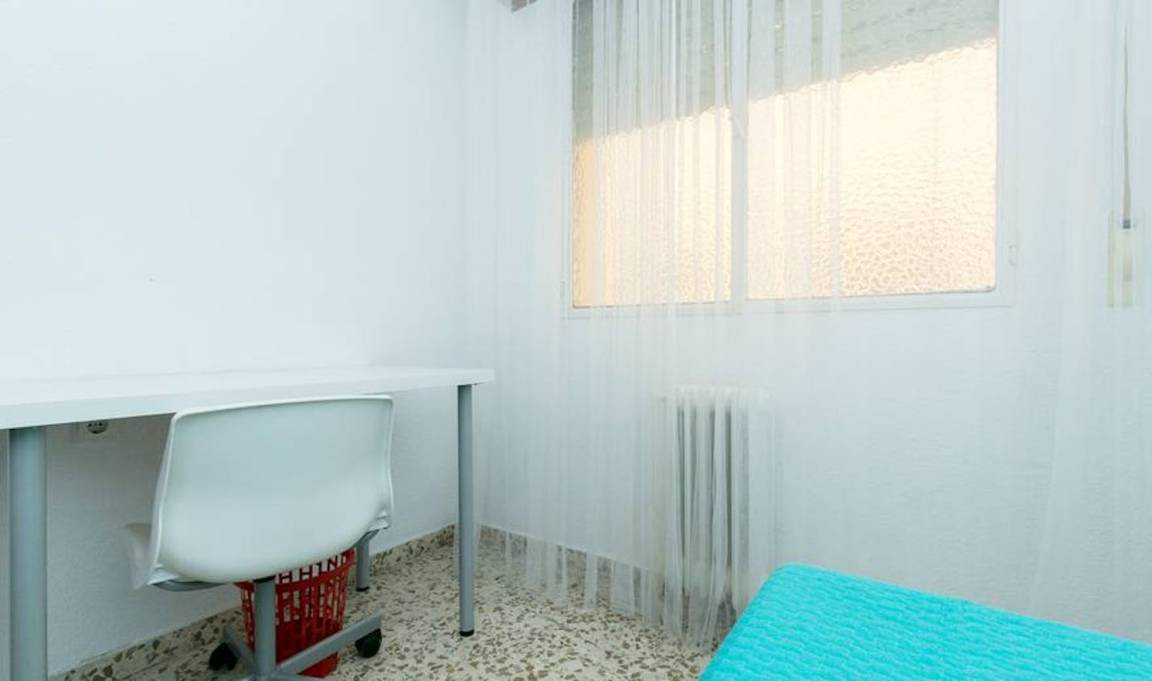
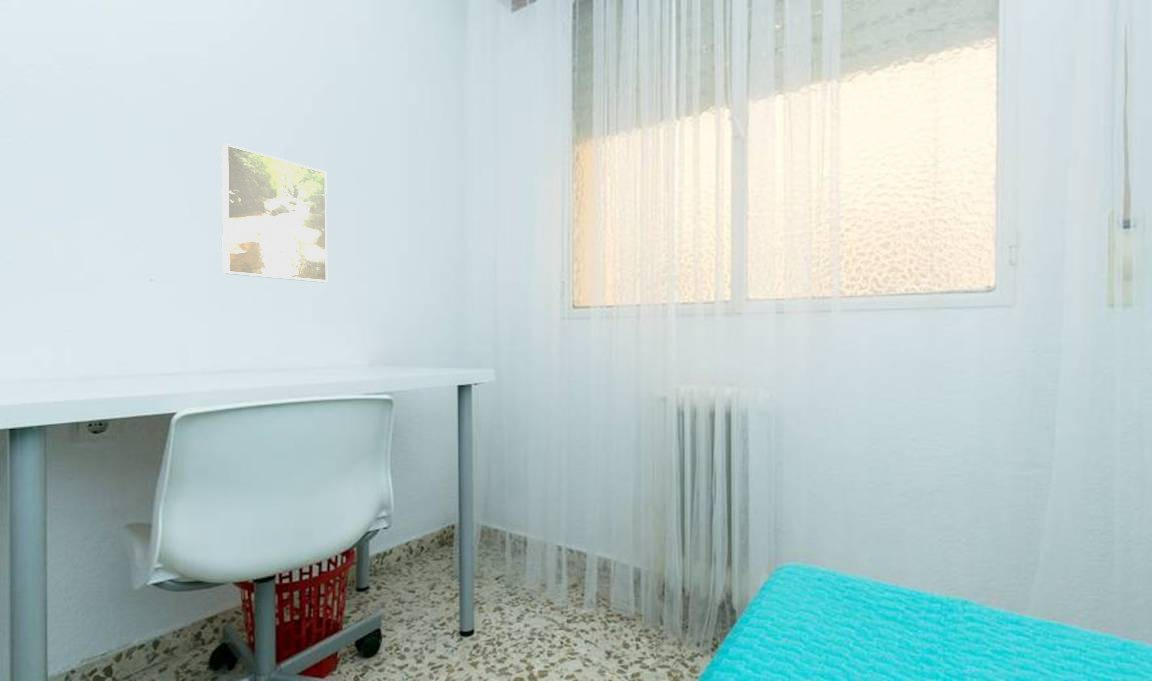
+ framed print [220,143,328,283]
